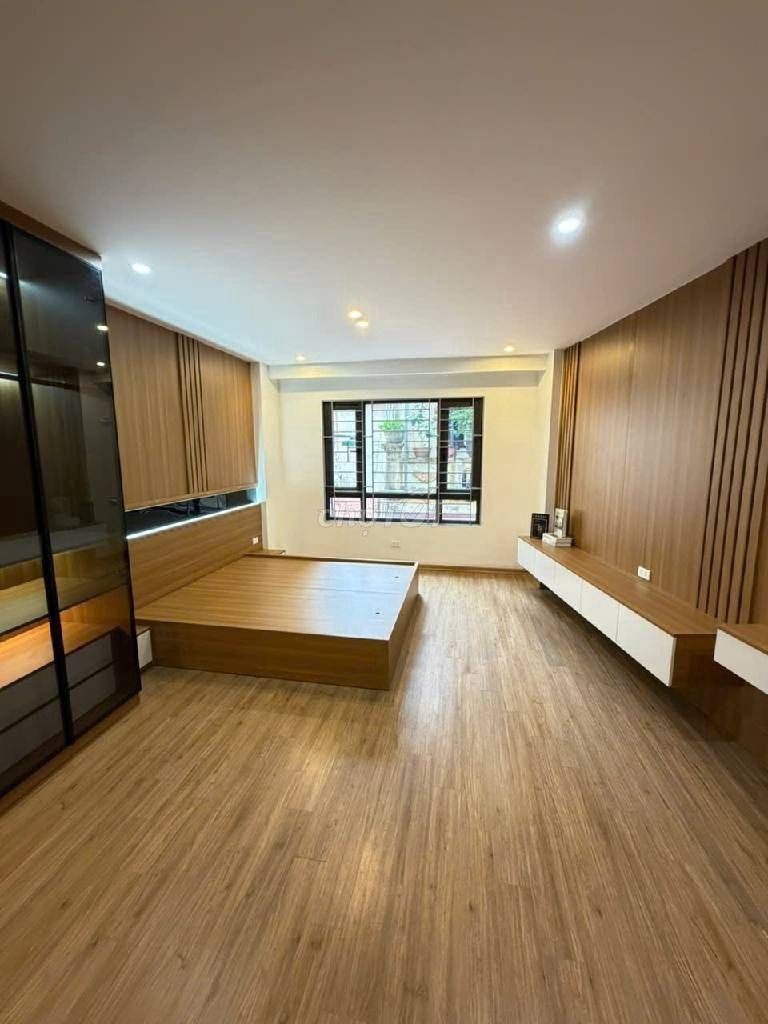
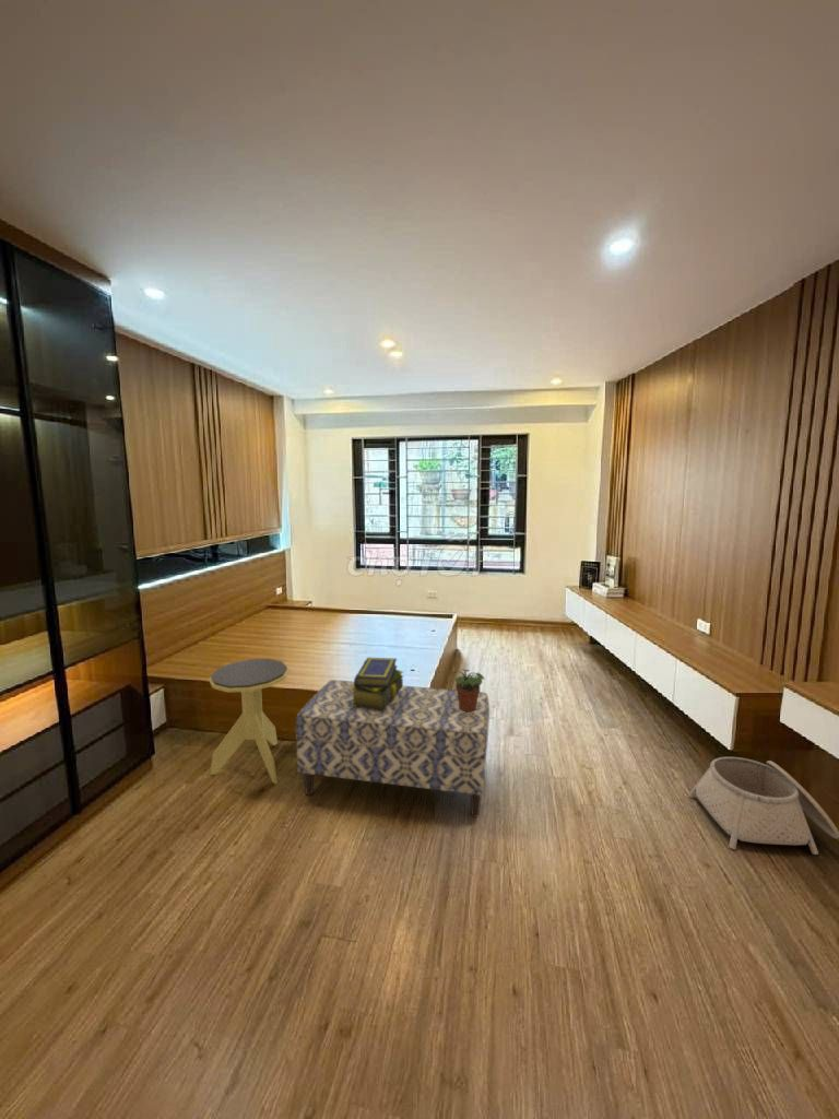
+ side table [208,658,291,785]
+ potted plant [450,668,485,712]
+ stack of books [351,657,404,711]
+ bench [295,679,491,818]
+ basket [687,756,839,856]
